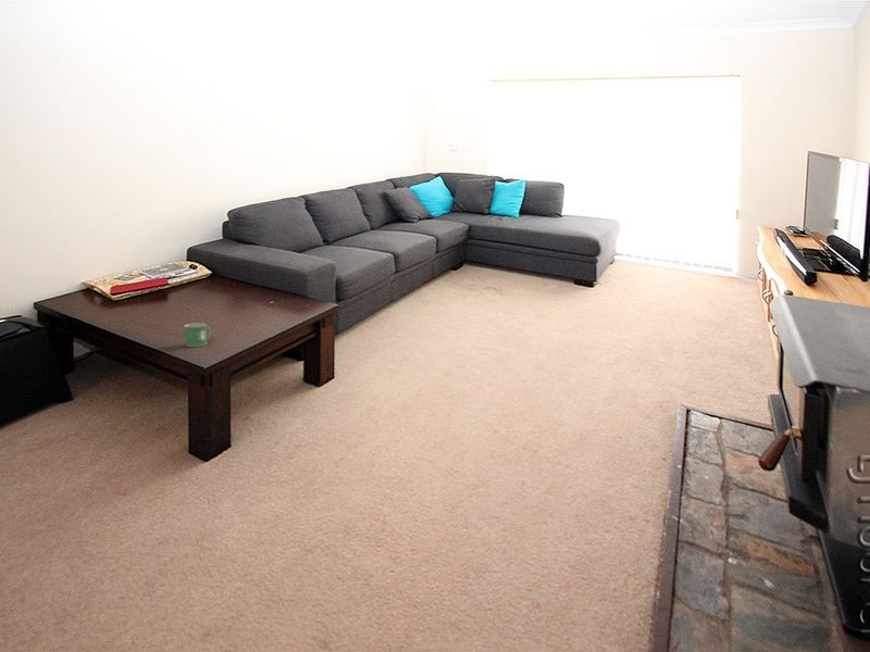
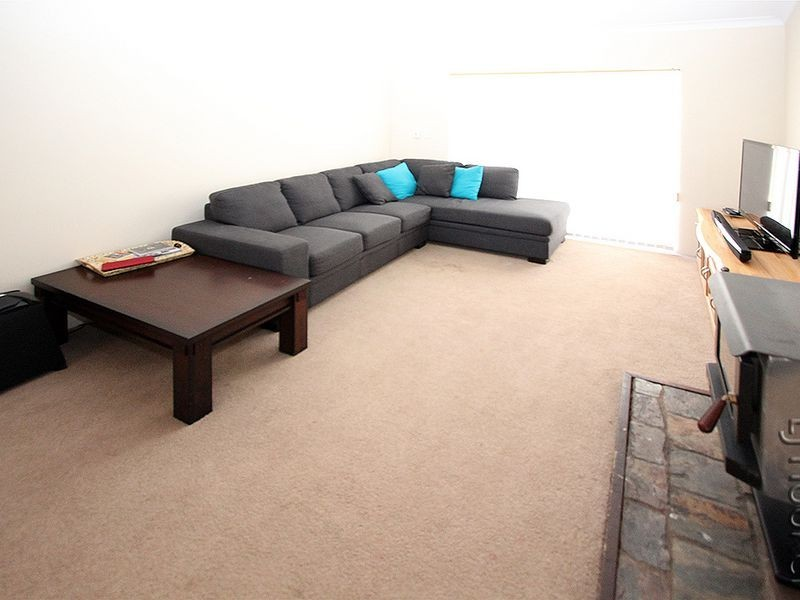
- mug [183,323,212,348]
